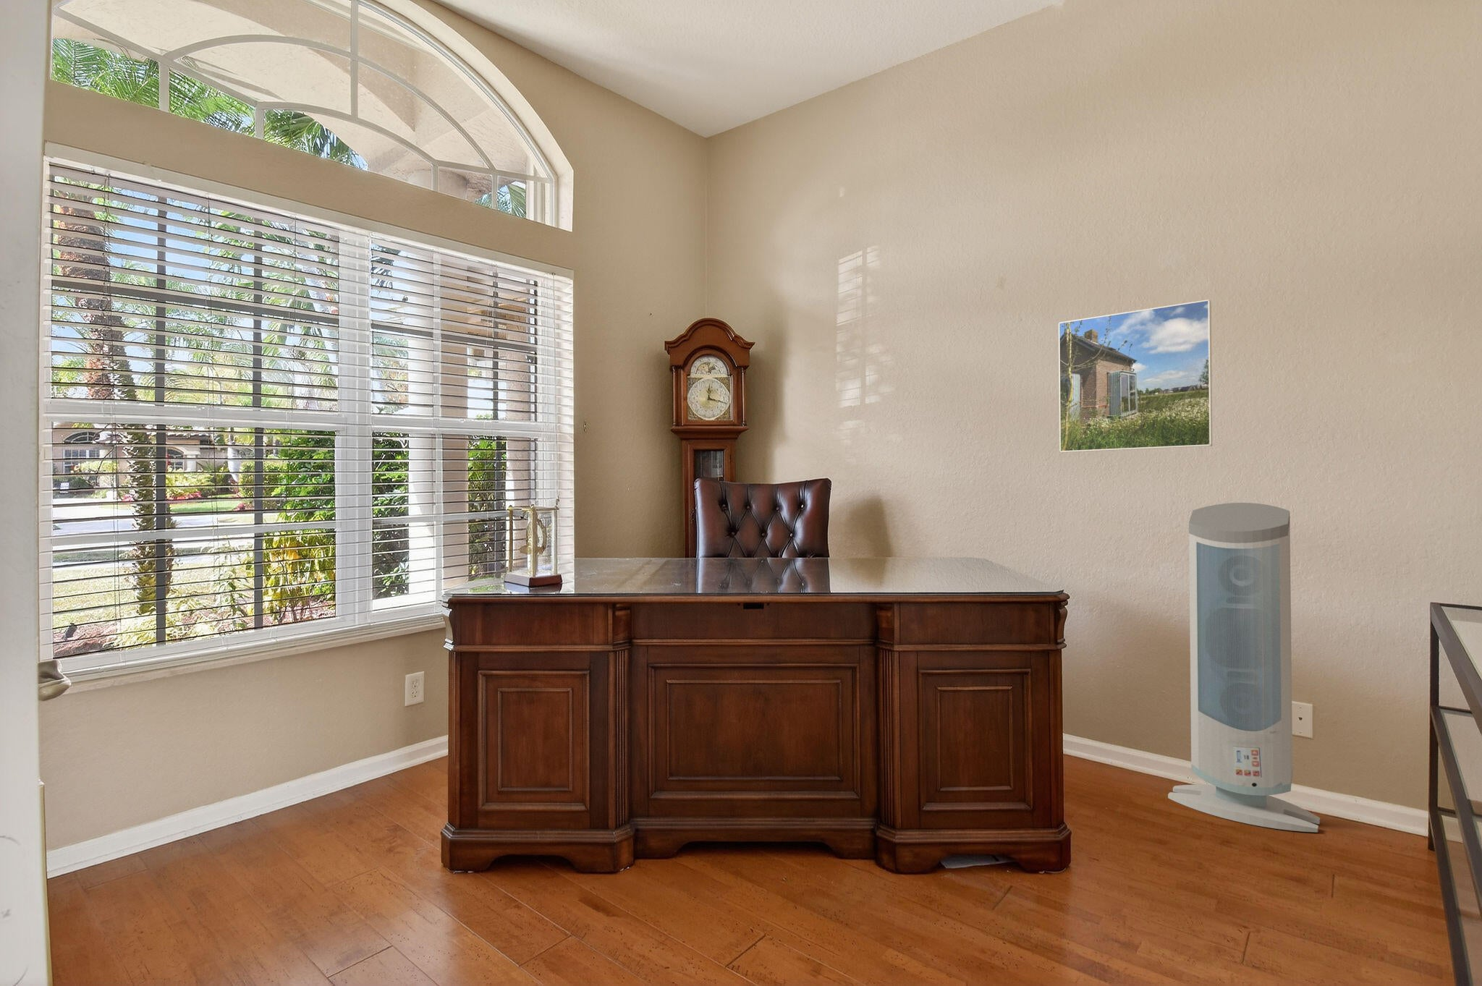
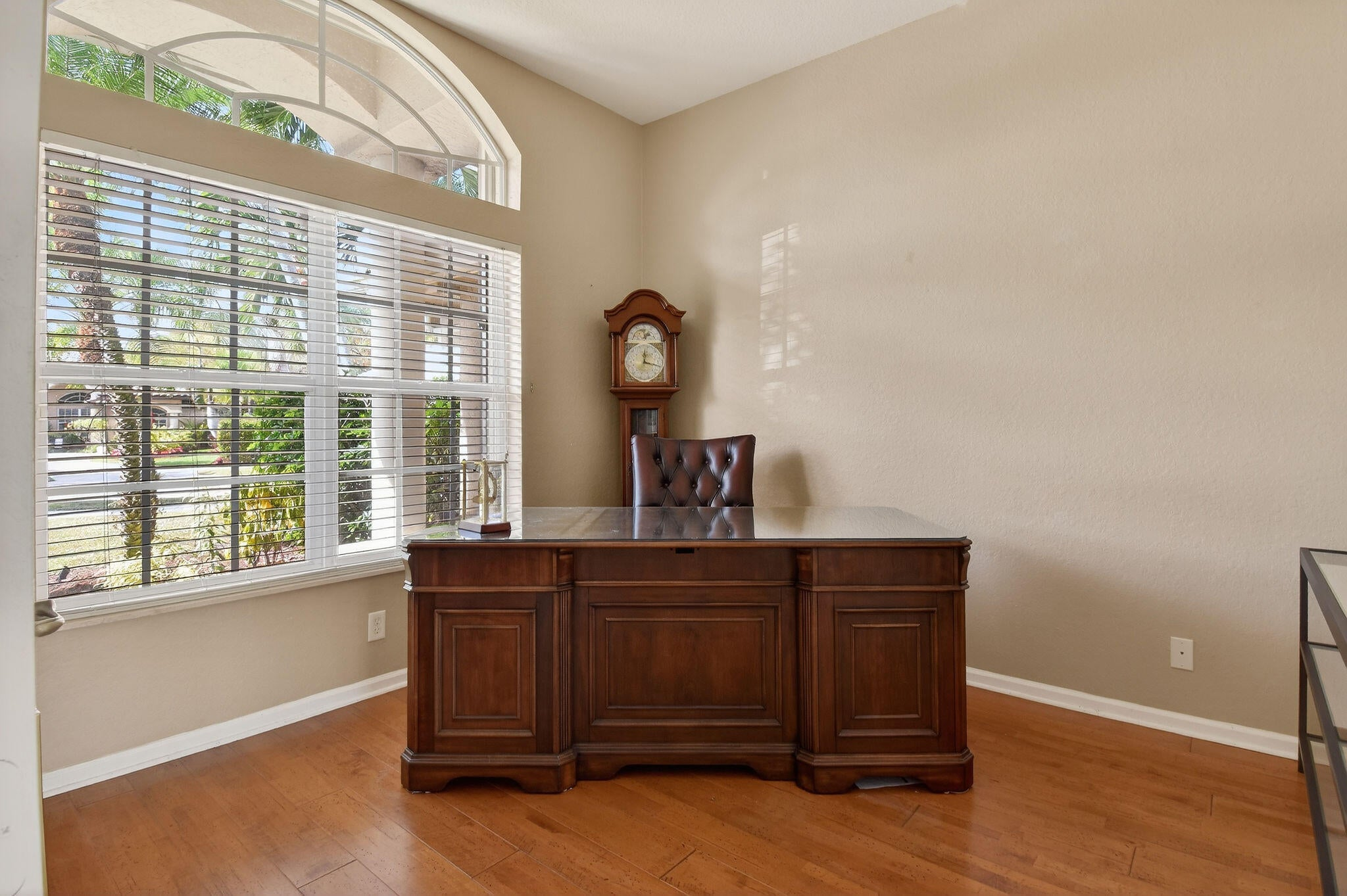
- air purifier [1167,502,1320,833]
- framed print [1058,298,1212,453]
